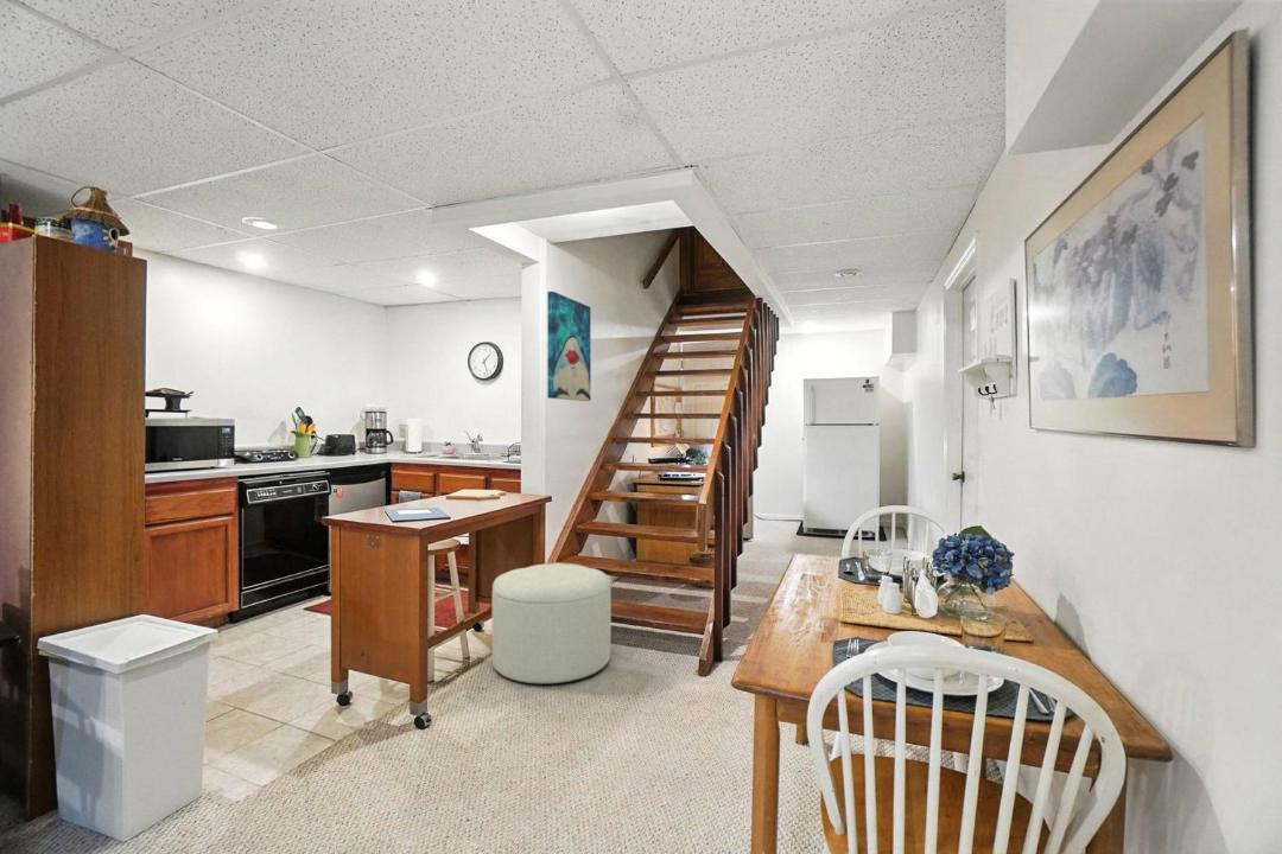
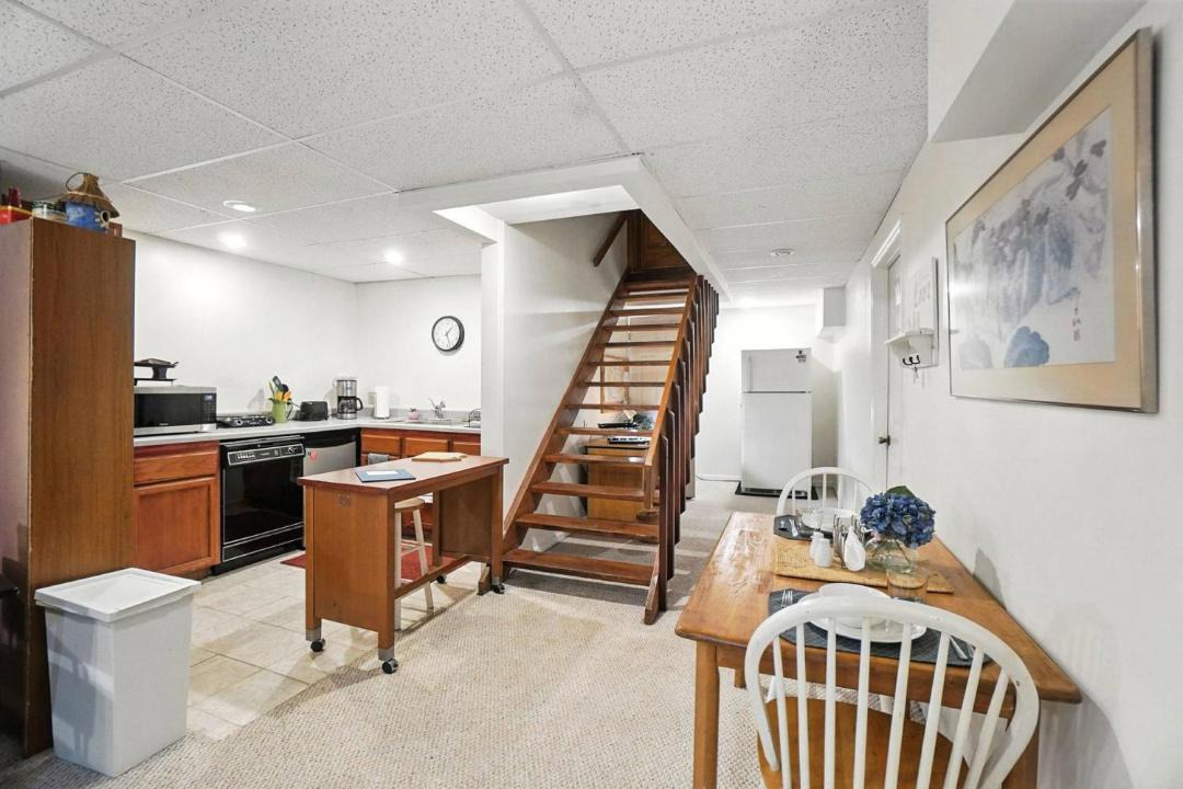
- ottoman [491,562,613,686]
- wall art [546,291,592,402]
